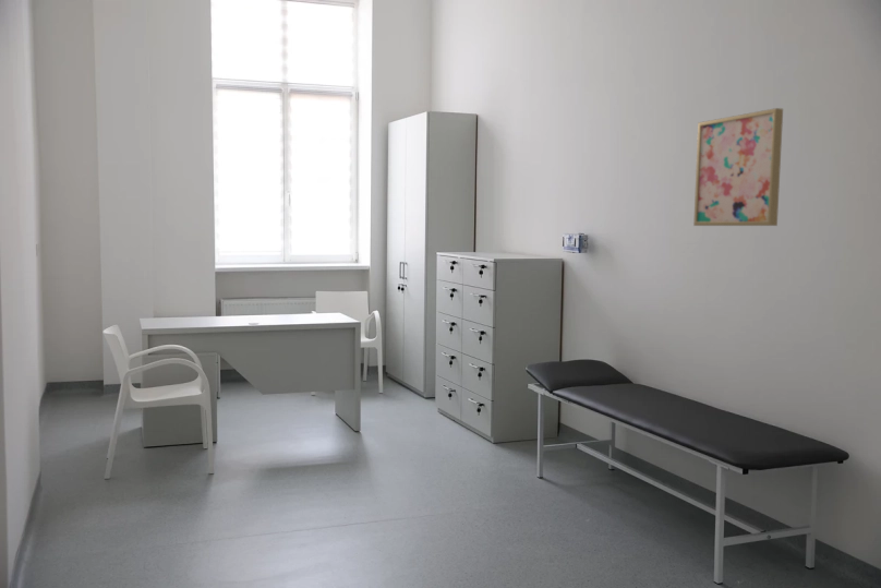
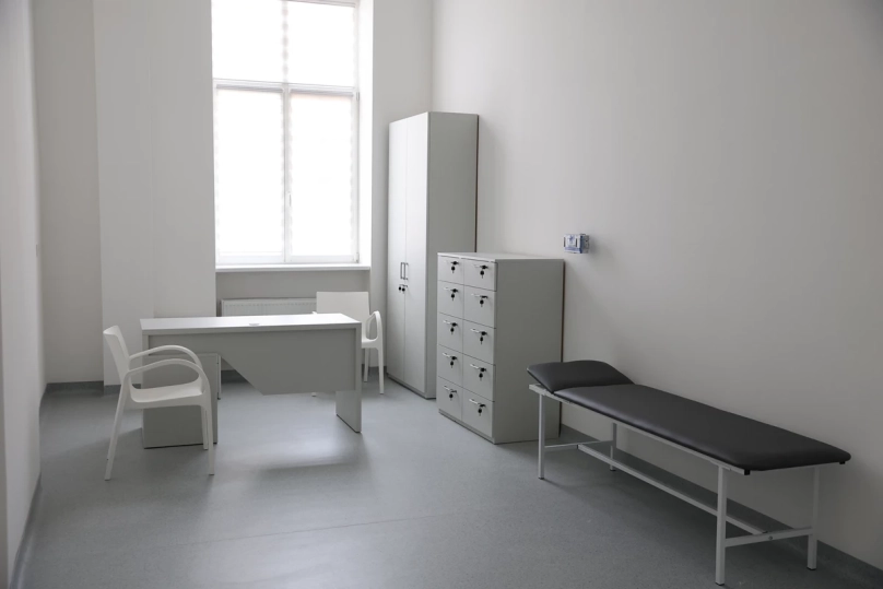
- wall art [692,107,784,227]
